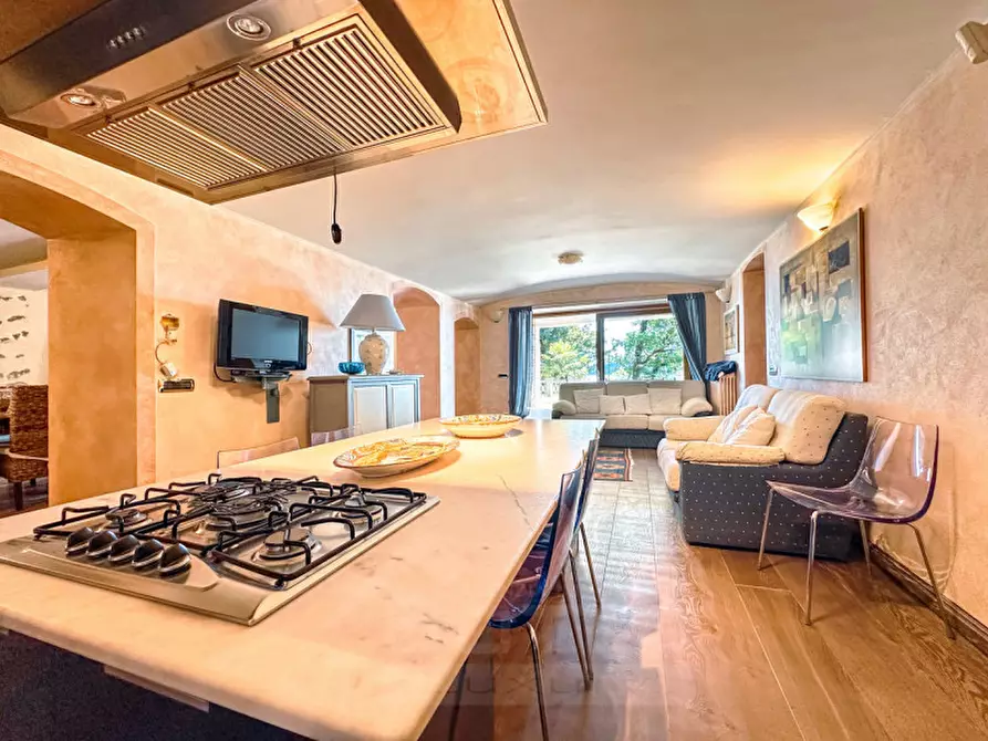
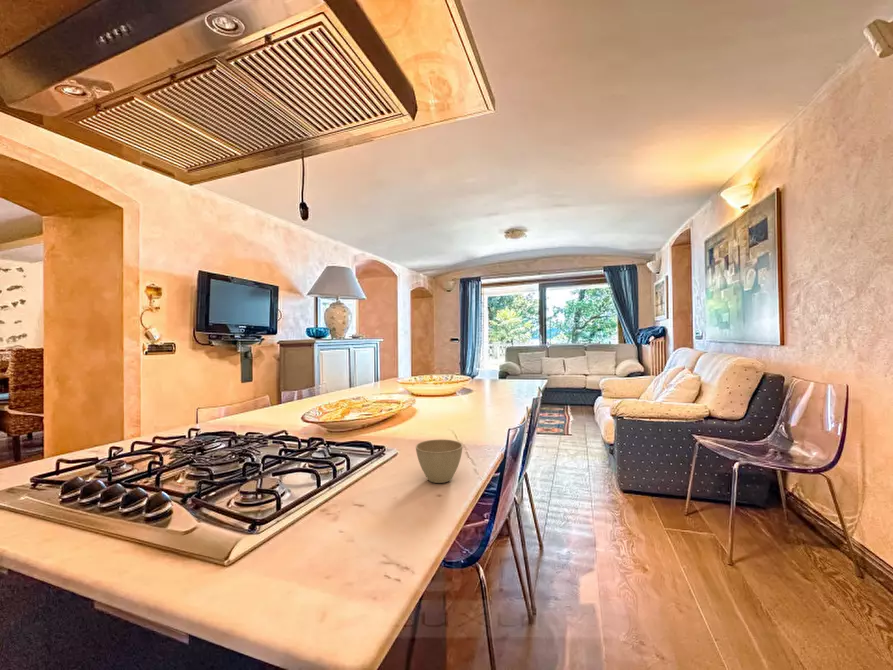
+ flower pot [415,438,464,484]
